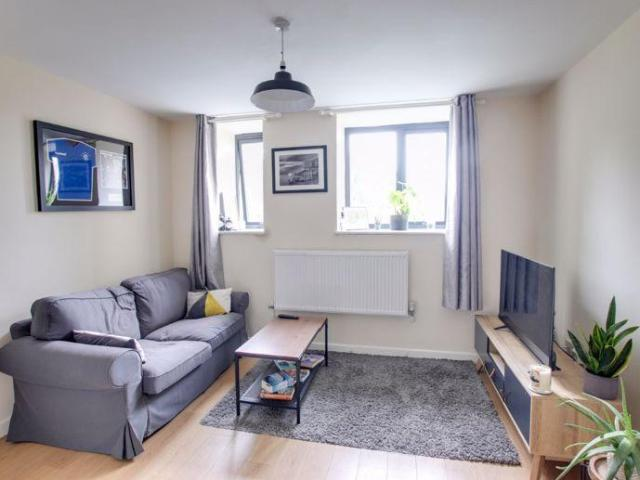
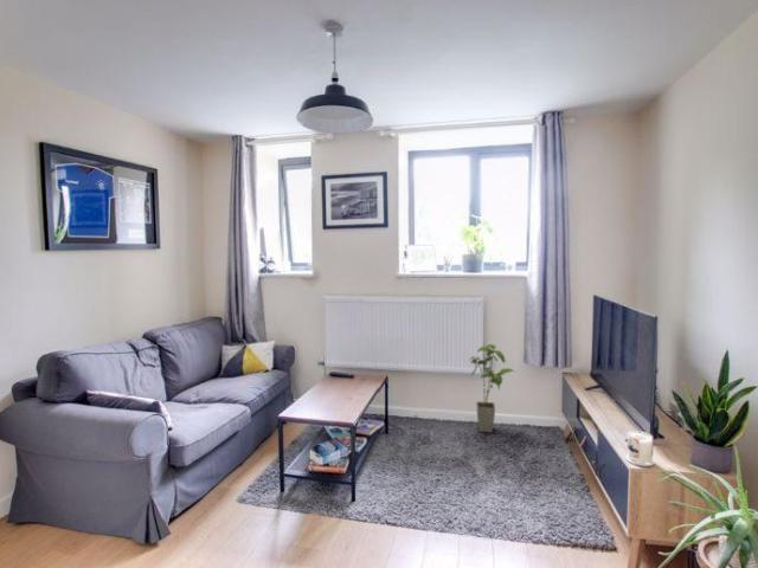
+ house plant [467,343,518,433]
